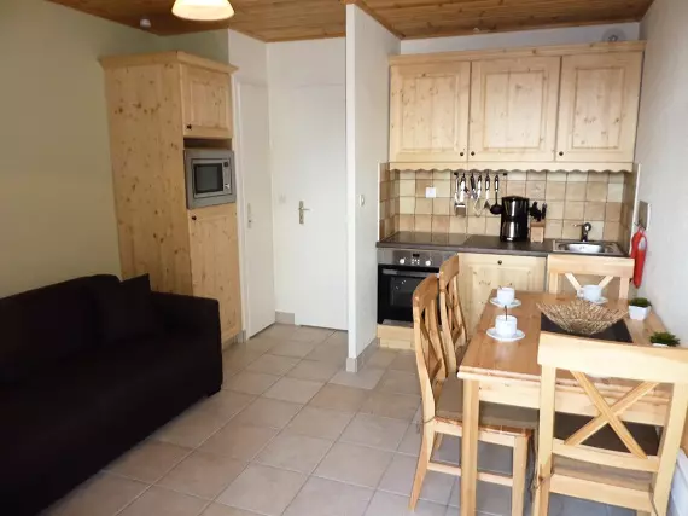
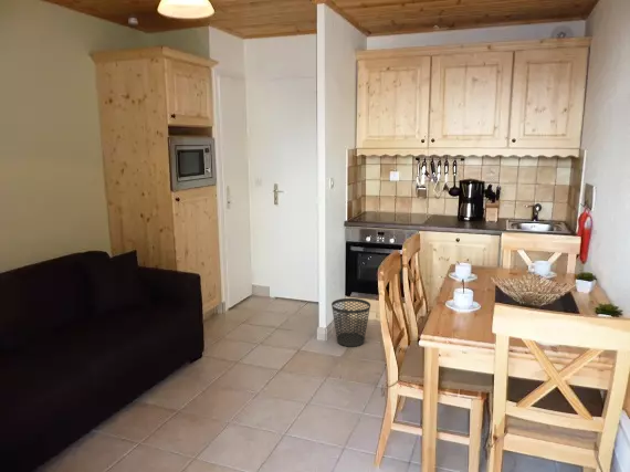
+ wastebasket [330,297,371,348]
